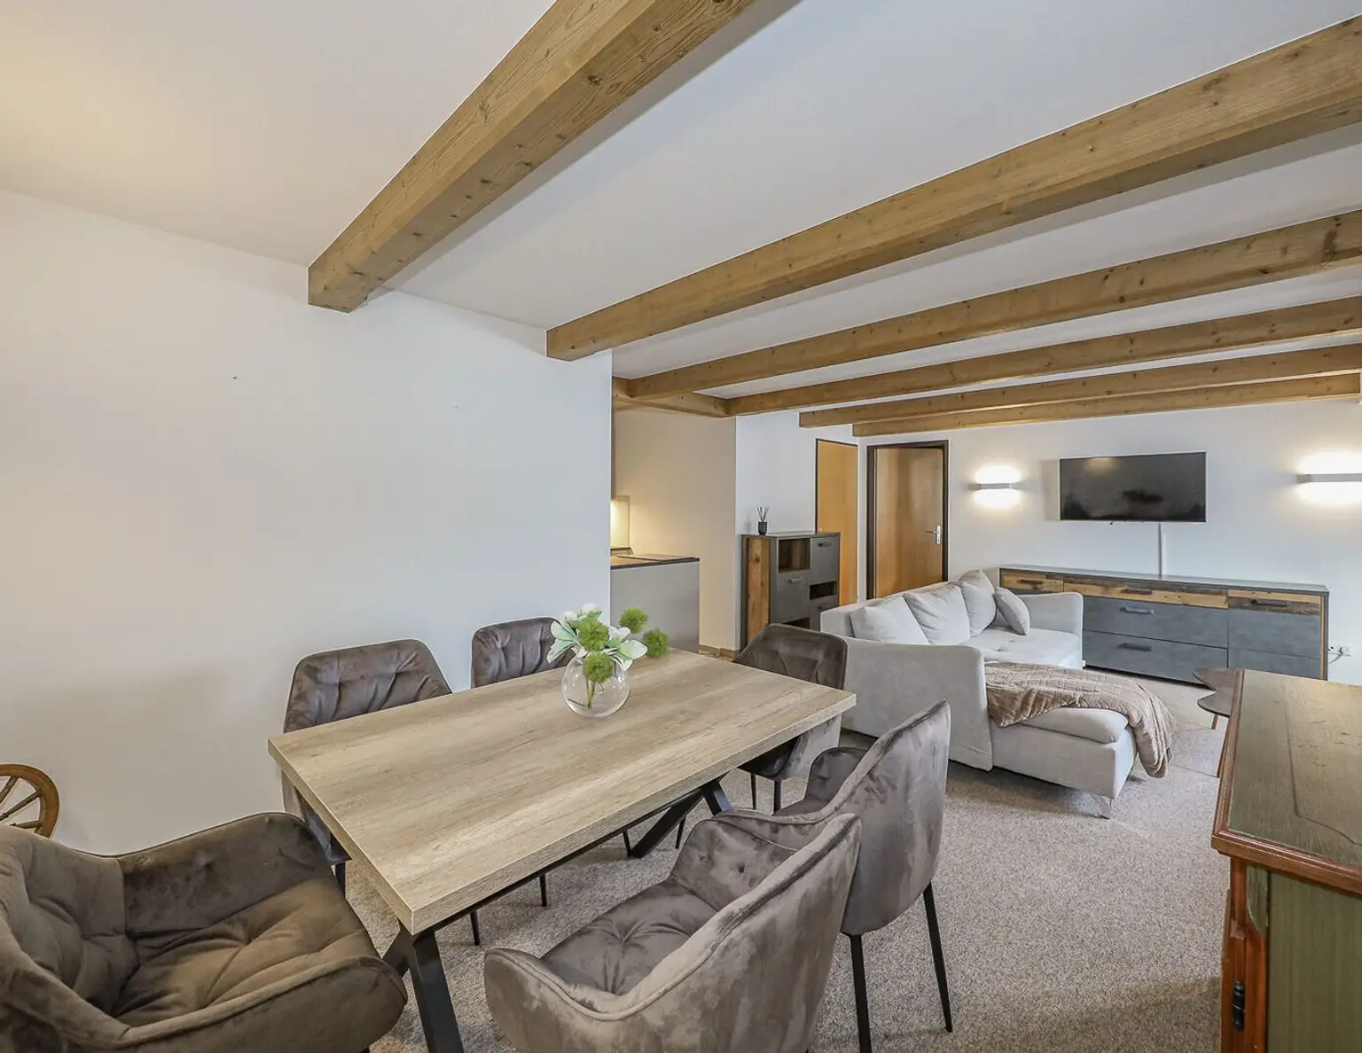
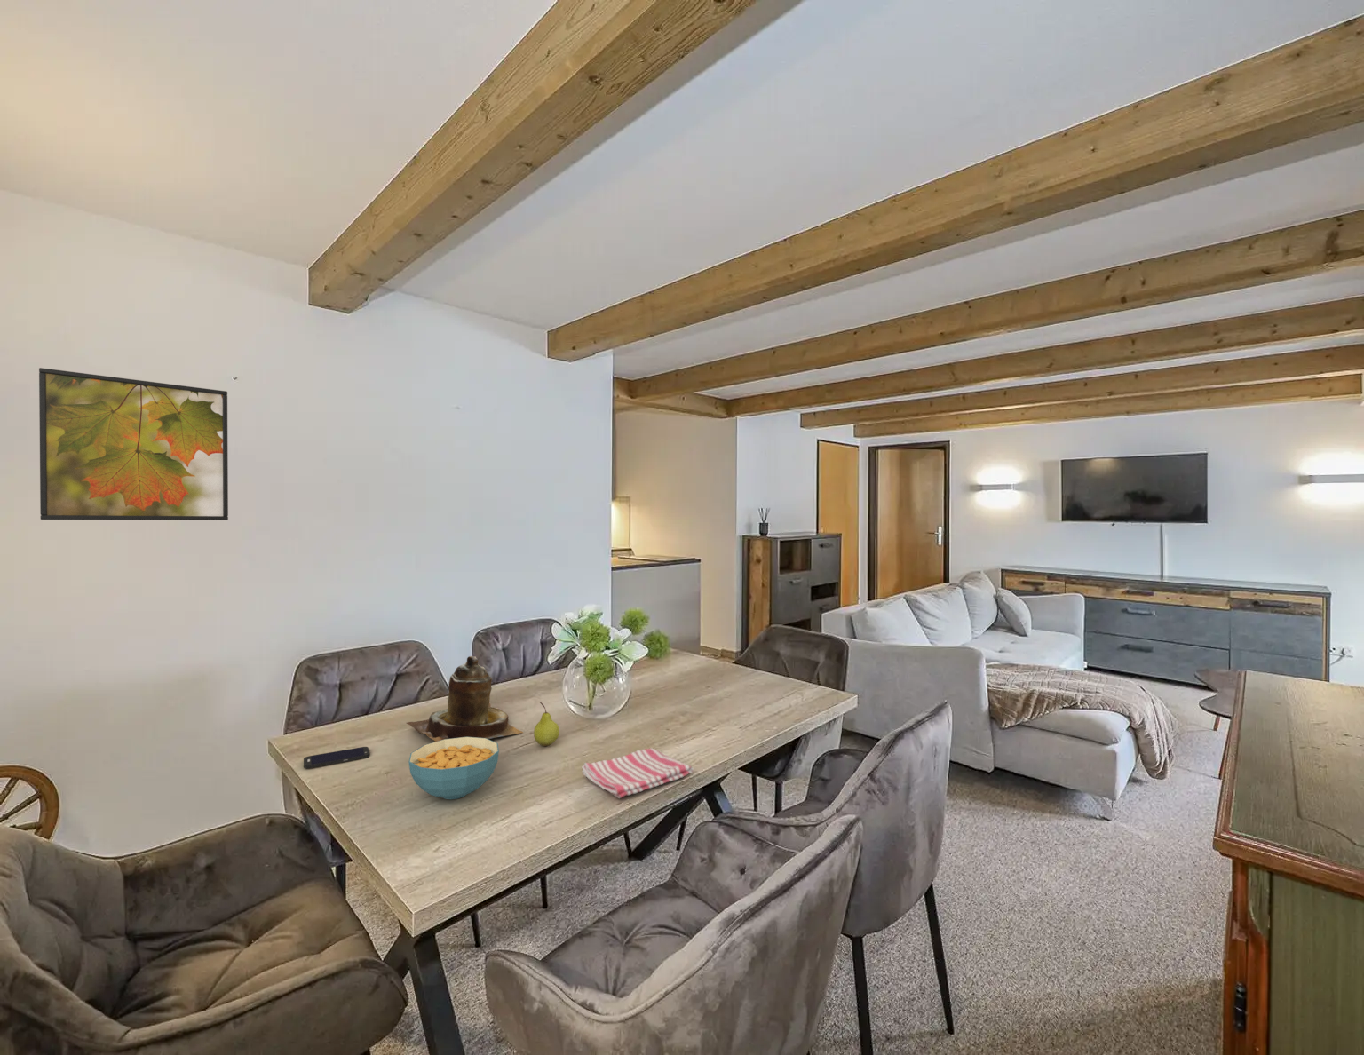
+ smartphone [303,746,370,769]
+ fruit [533,702,560,747]
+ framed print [38,366,229,521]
+ dish towel [581,747,694,799]
+ cereal bowl [407,737,500,800]
+ teapot [406,655,524,742]
